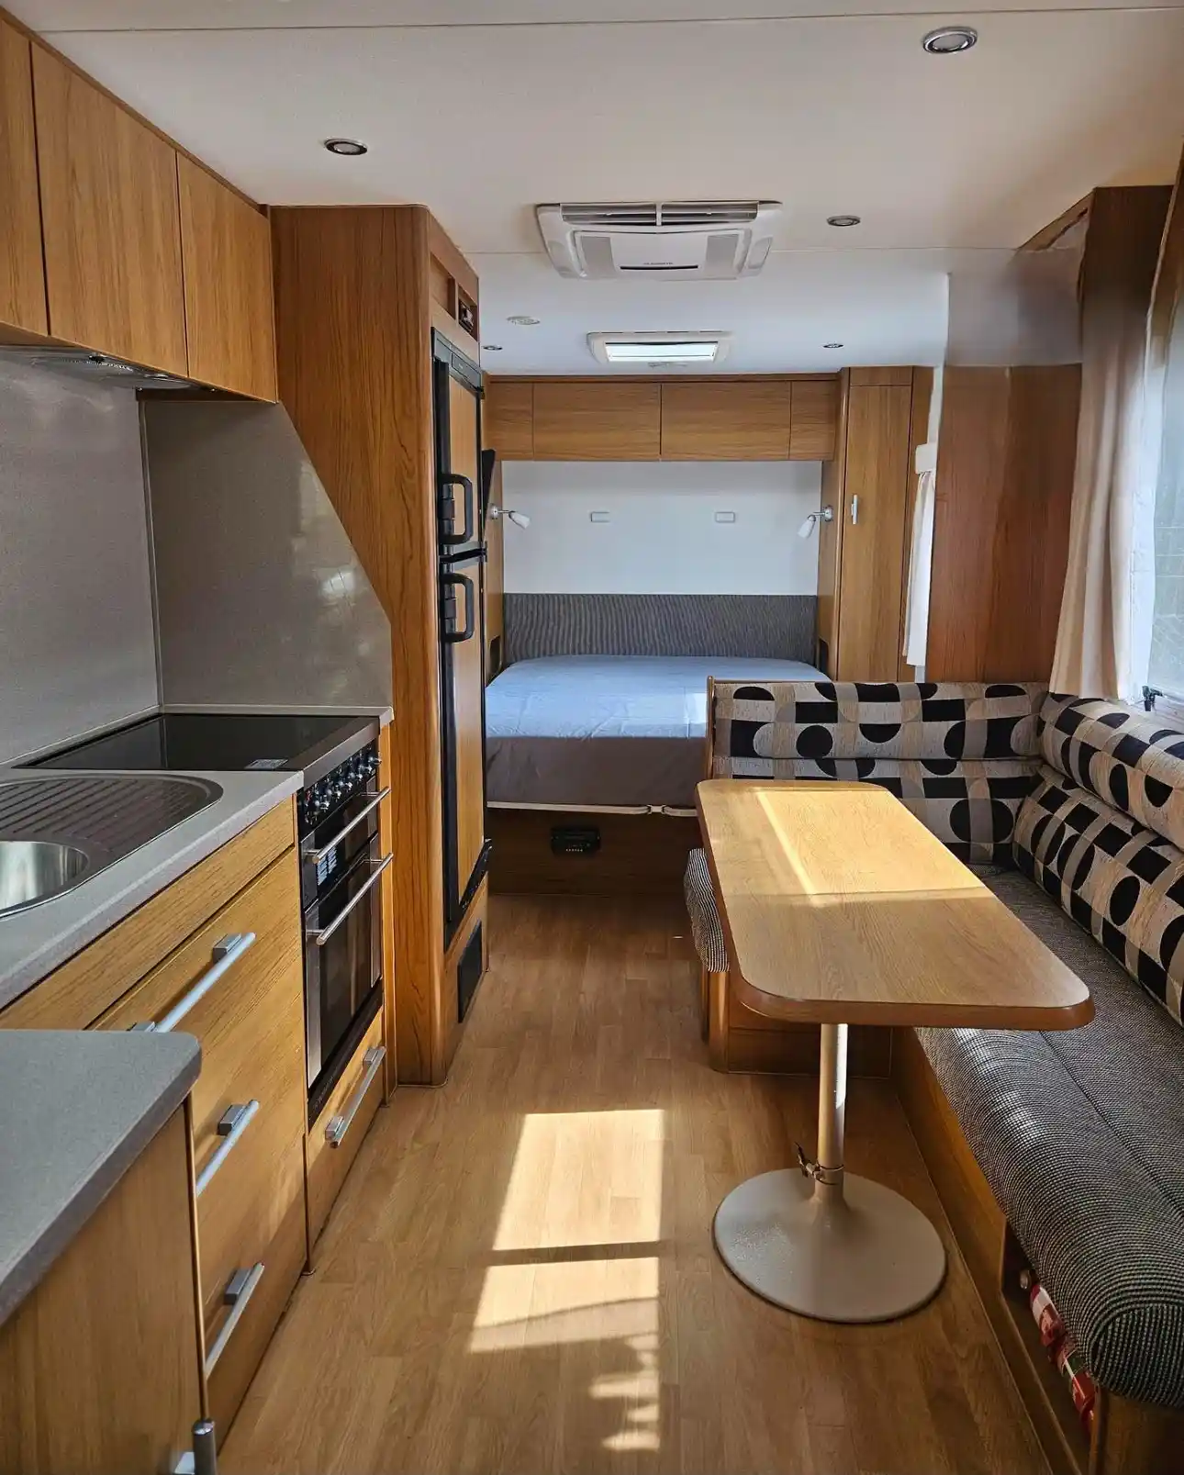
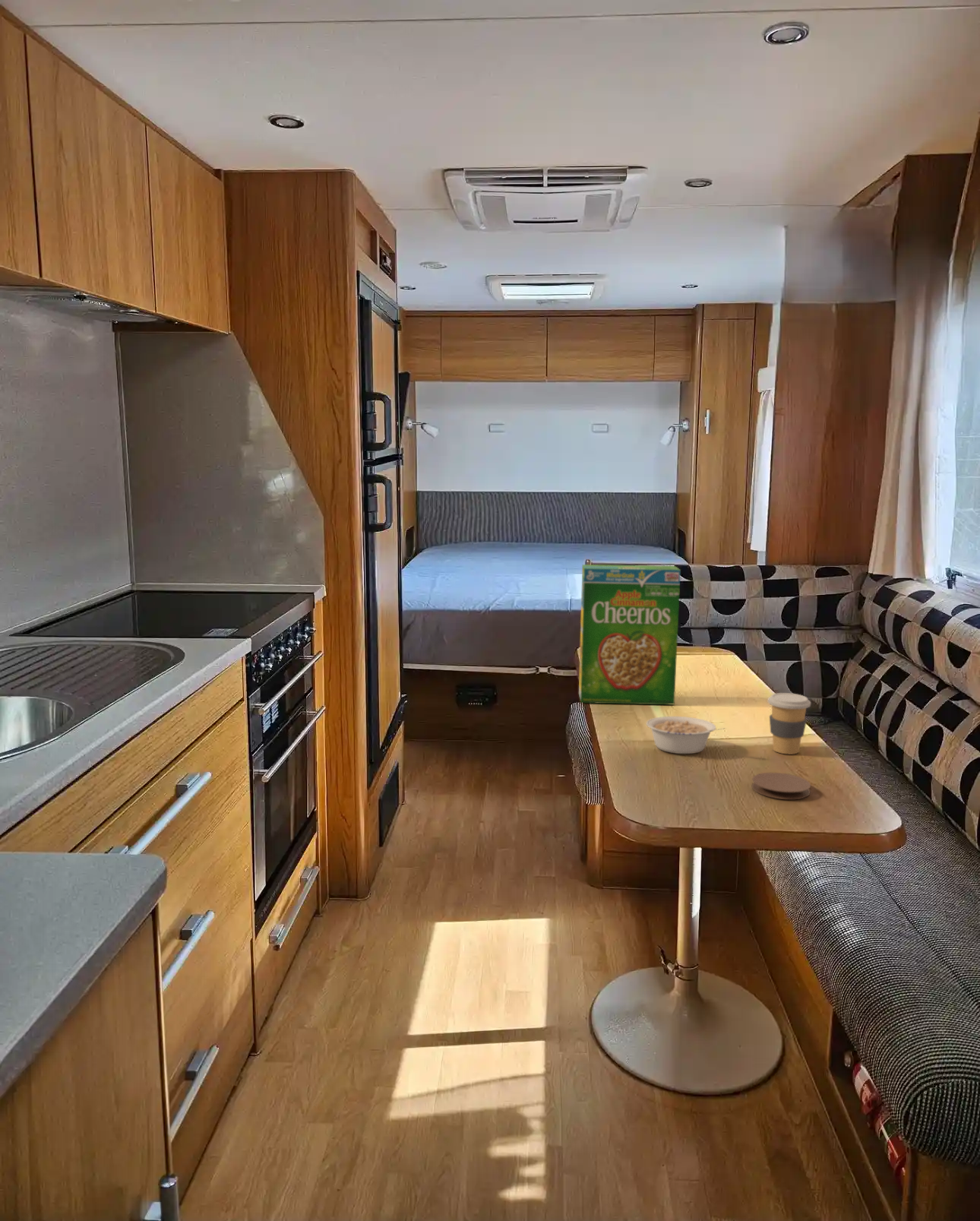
+ coaster [751,772,811,800]
+ cereal box [578,564,681,705]
+ coffee cup [767,692,811,755]
+ legume [646,716,727,754]
